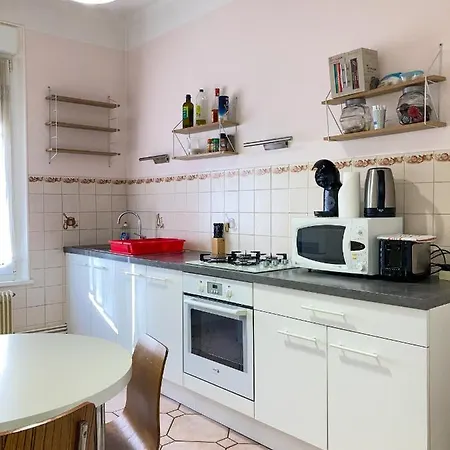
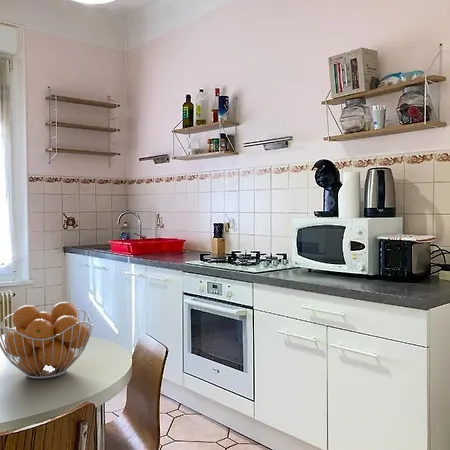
+ fruit basket [0,301,94,380]
